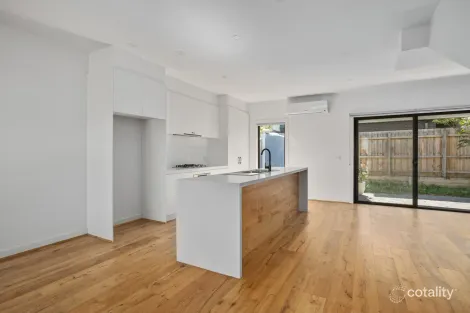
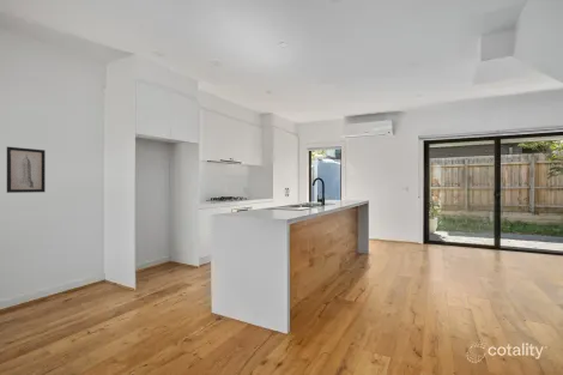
+ wall art [6,146,47,194]
